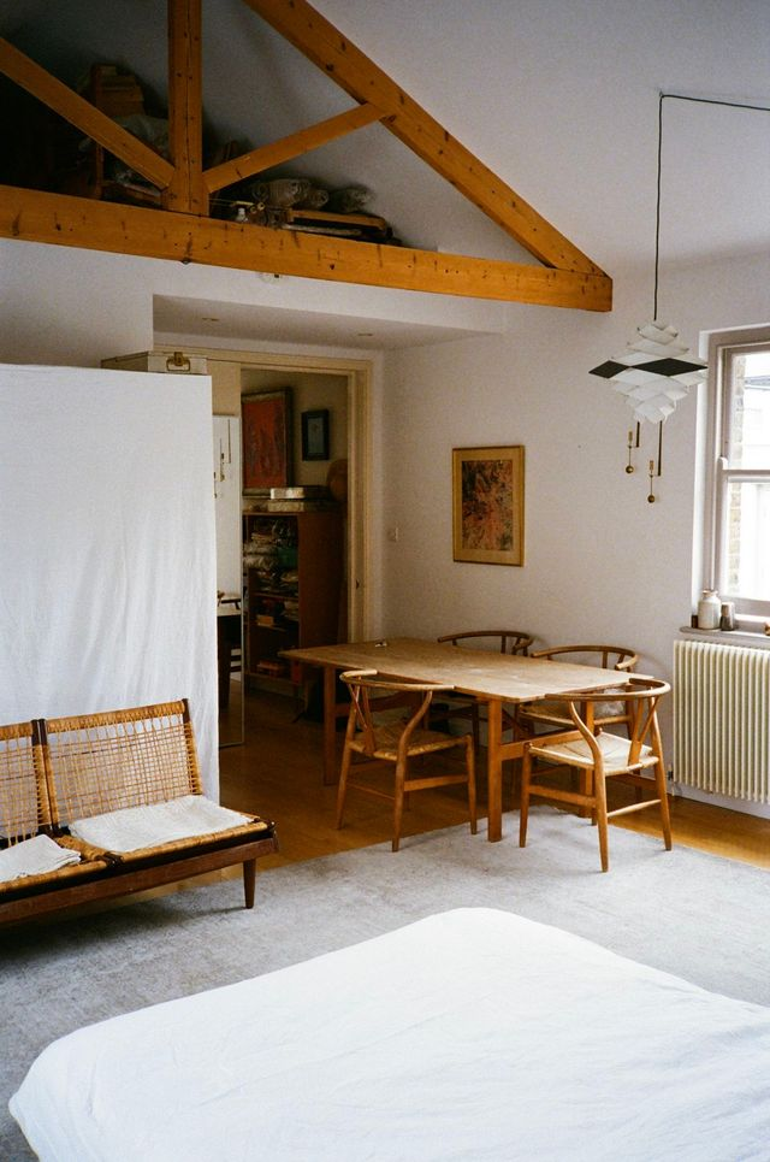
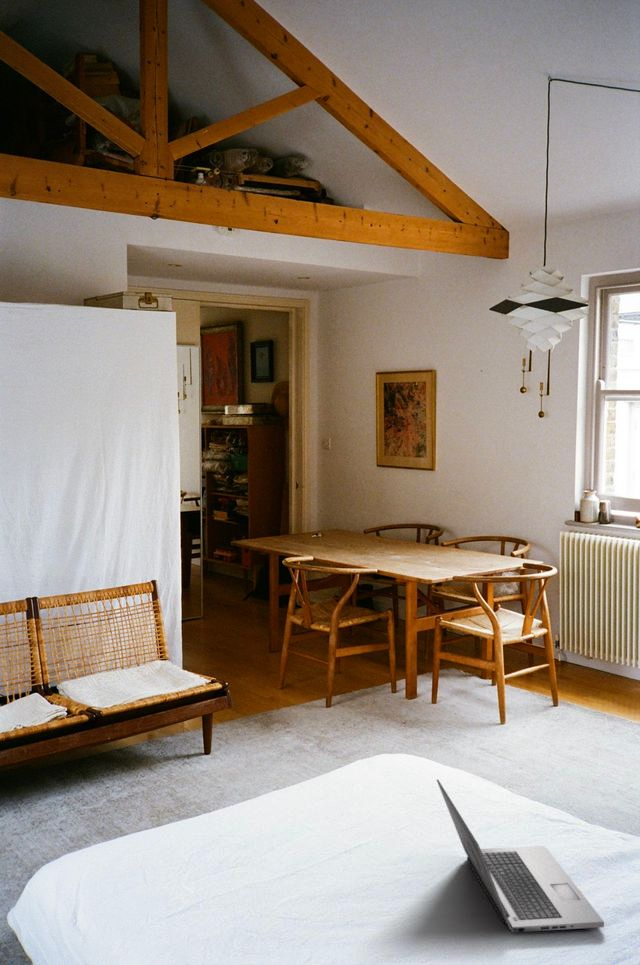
+ laptop [436,778,605,934]
